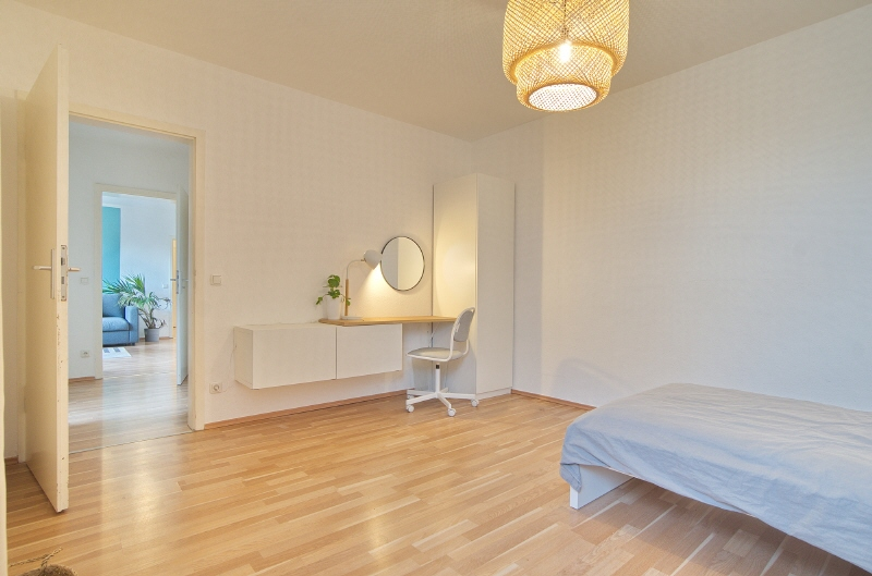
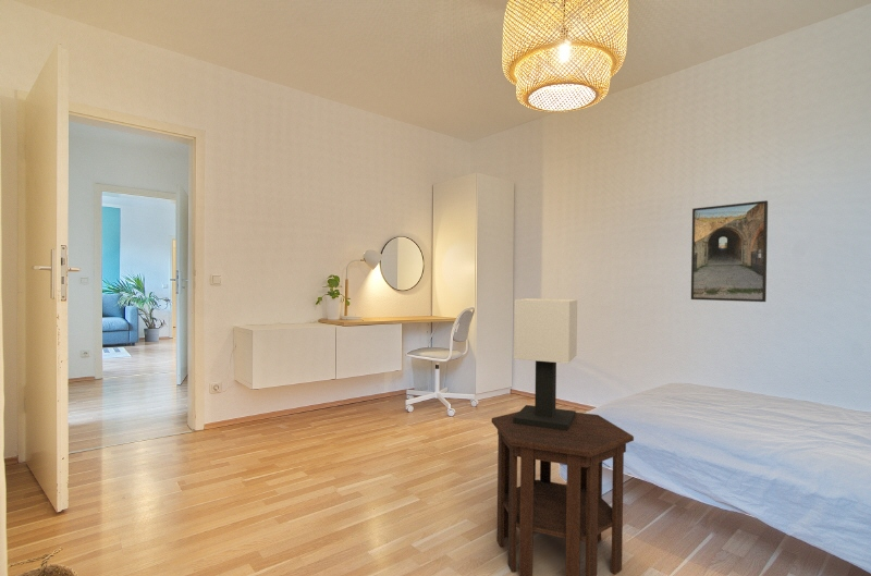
+ table lamp [513,297,578,431]
+ side table [491,410,635,576]
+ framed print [690,199,769,303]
